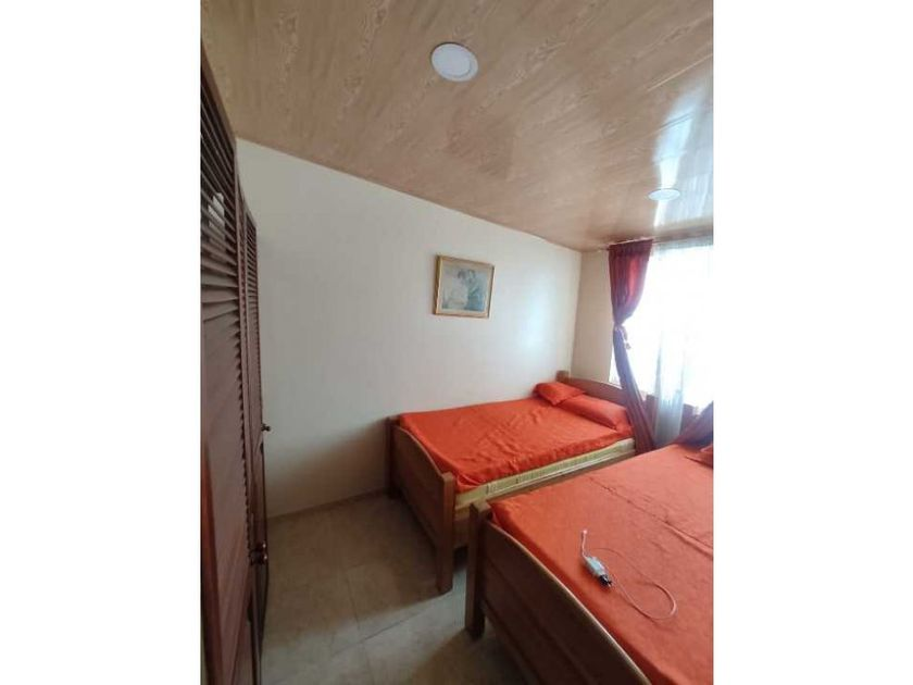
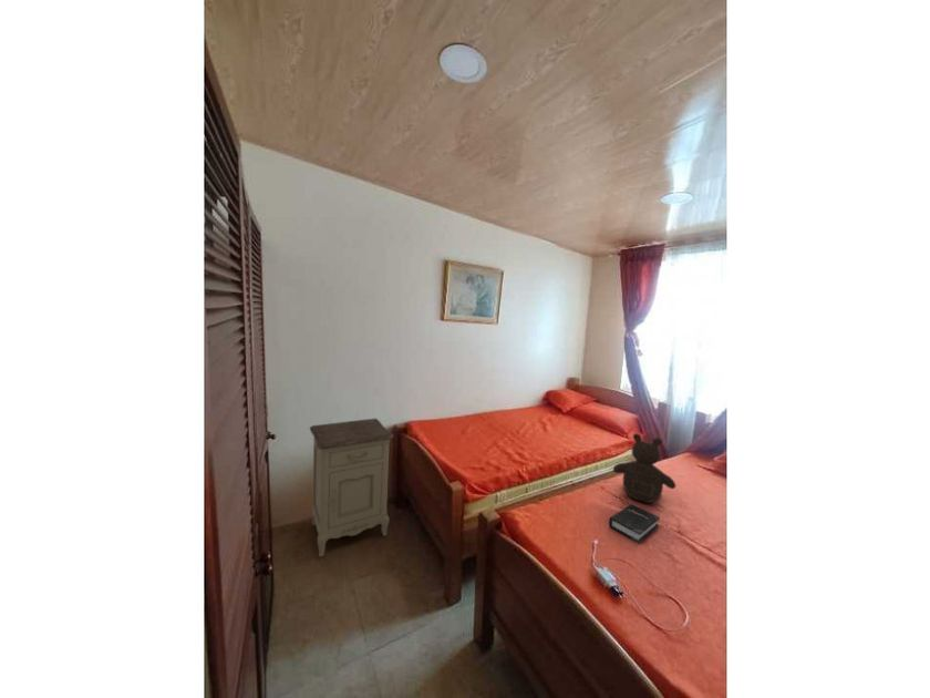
+ nightstand [309,418,394,557]
+ hardback book [608,503,661,544]
+ teddy bear [612,432,676,504]
